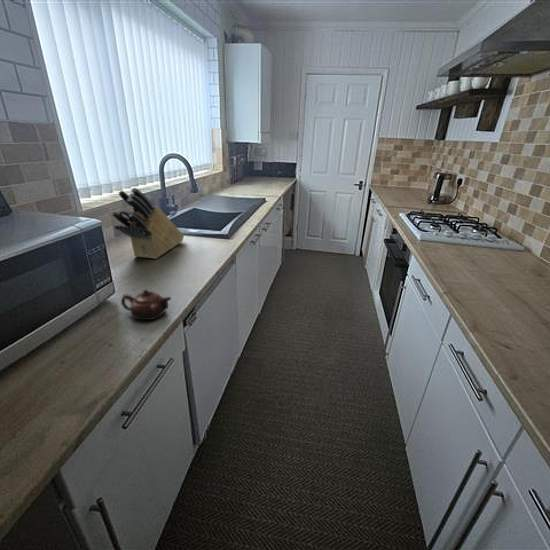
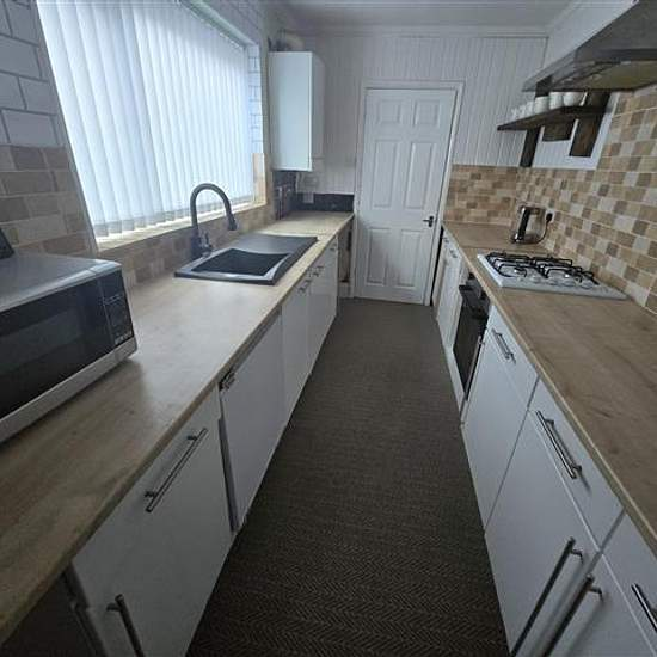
- teapot [120,288,172,321]
- knife block [110,187,185,260]
